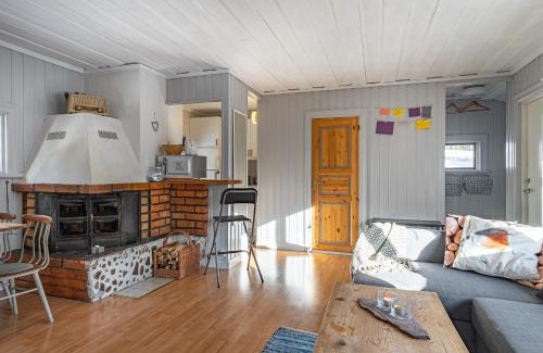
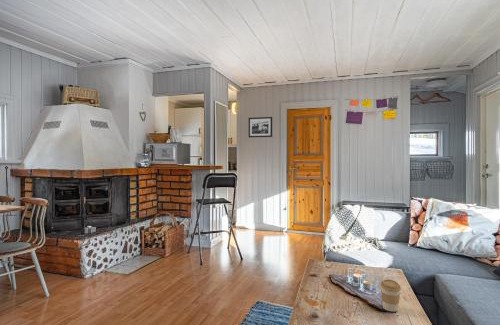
+ picture frame [248,116,273,138]
+ coffee cup [379,278,402,312]
